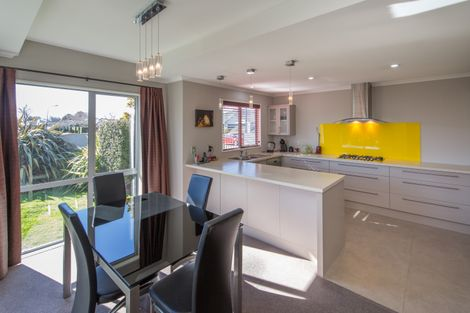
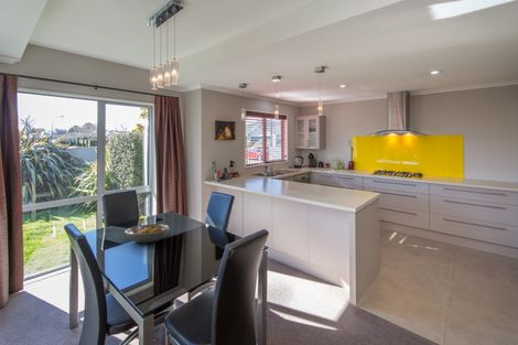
+ fruit bowl [123,223,171,244]
